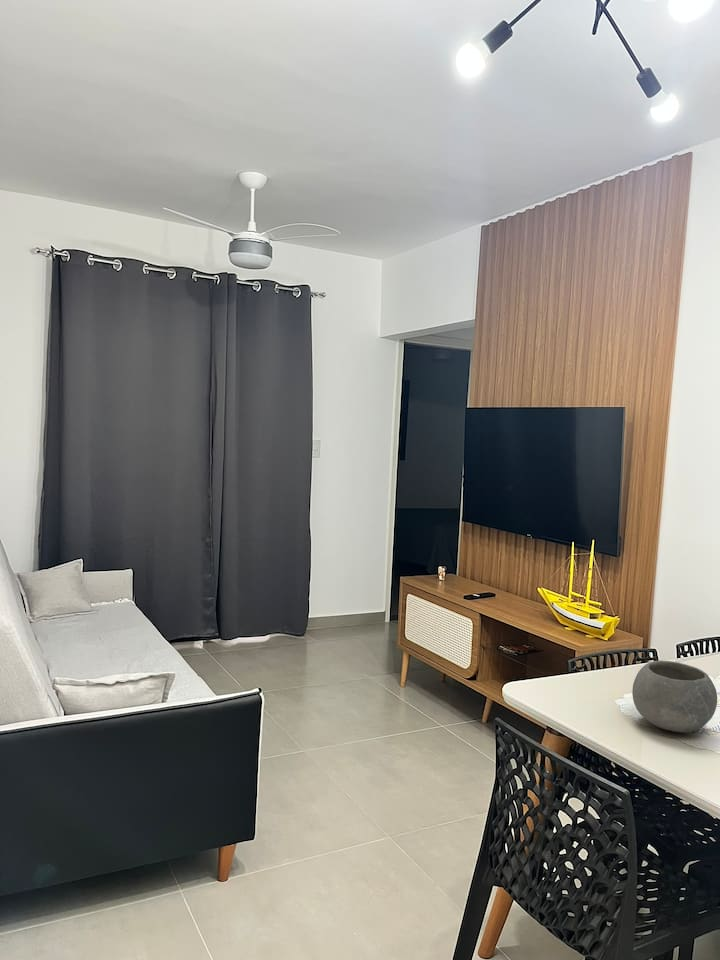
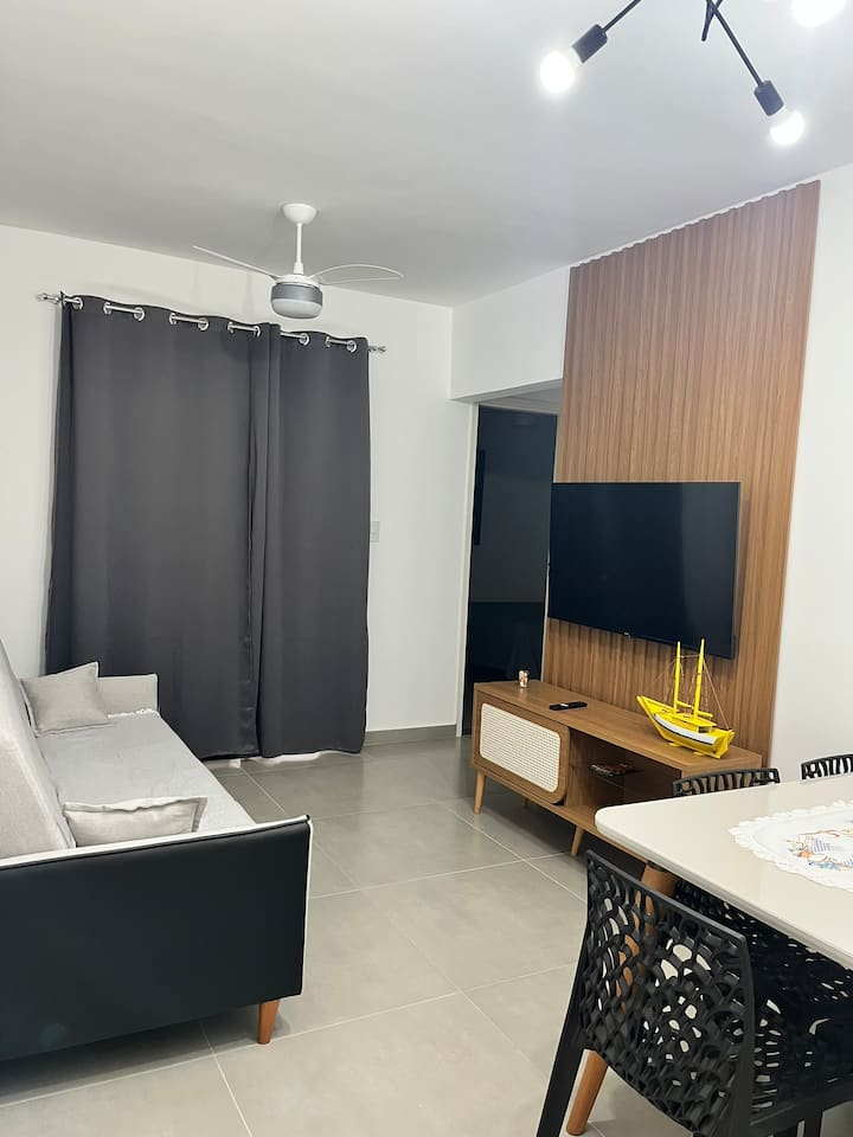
- bowl [631,660,718,734]
